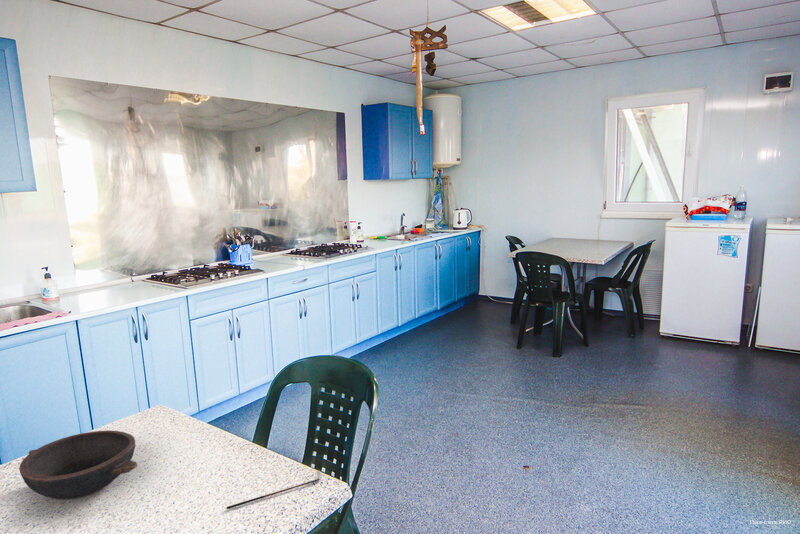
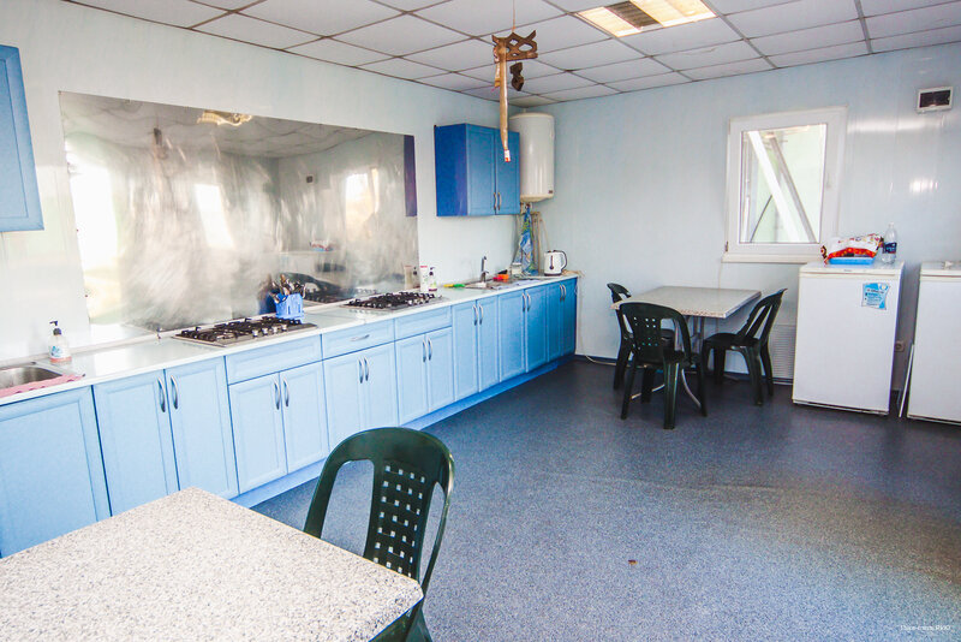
- stirrer [225,470,322,510]
- bowl [18,429,138,500]
